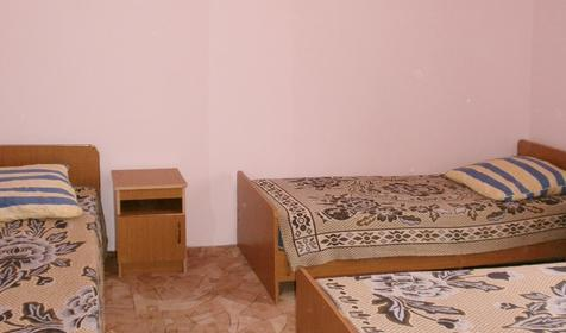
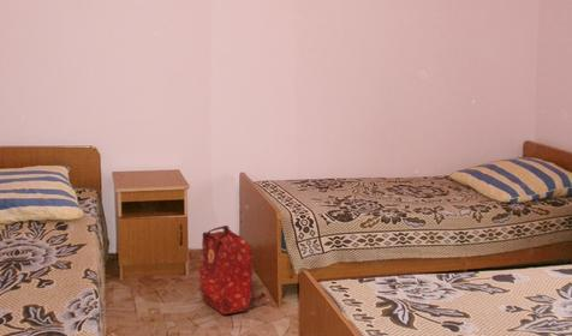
+ backpack [197,224,267,316]
